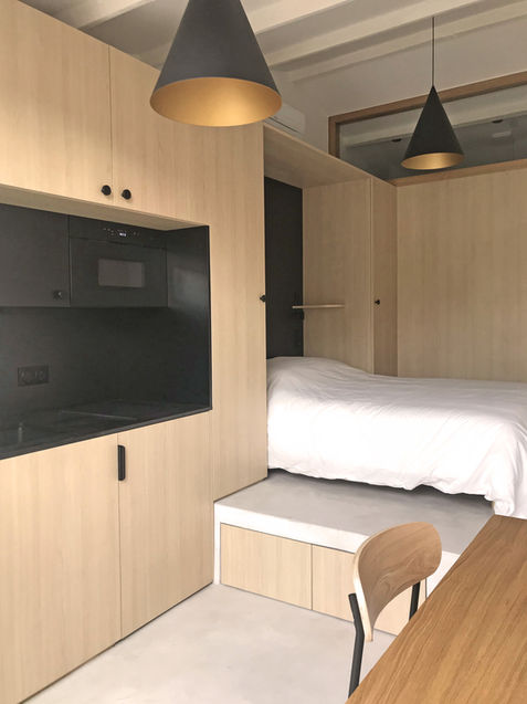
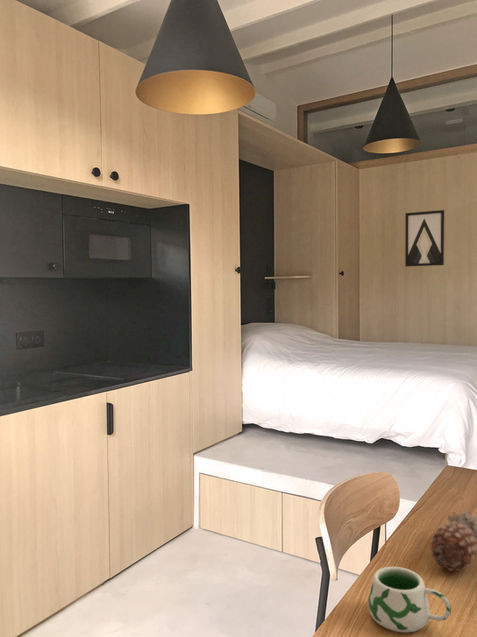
+ mug [367,566,452,633]
+ wall art [404,209,445,268]
+ fruit [429,509,477,572]
